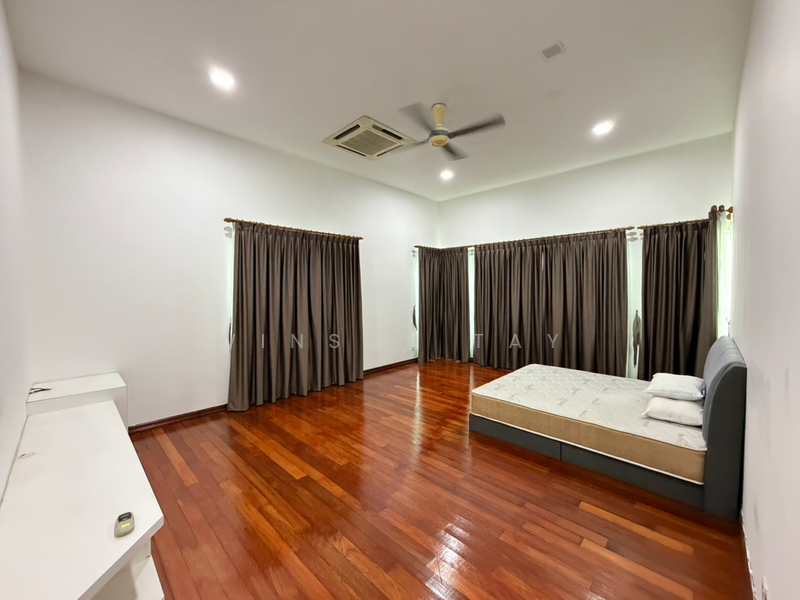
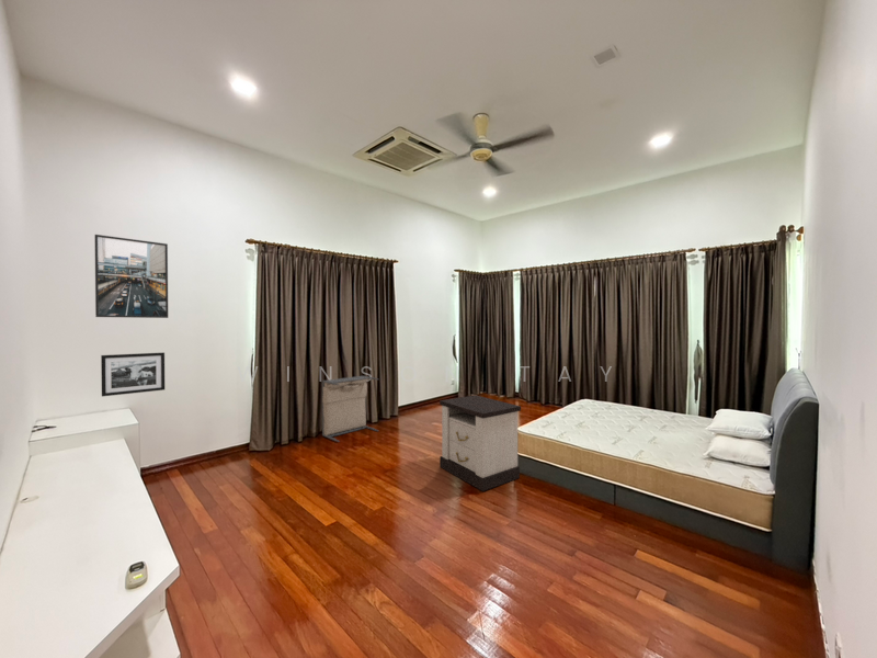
+ nightstand [438,395,522,492]
+ laundry hamper [321,375,379,443]
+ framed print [93,234,169,319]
+ picture frame [100,351,166,397]
